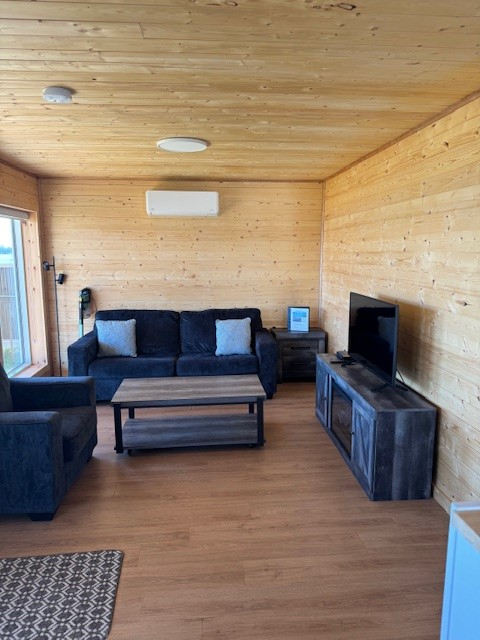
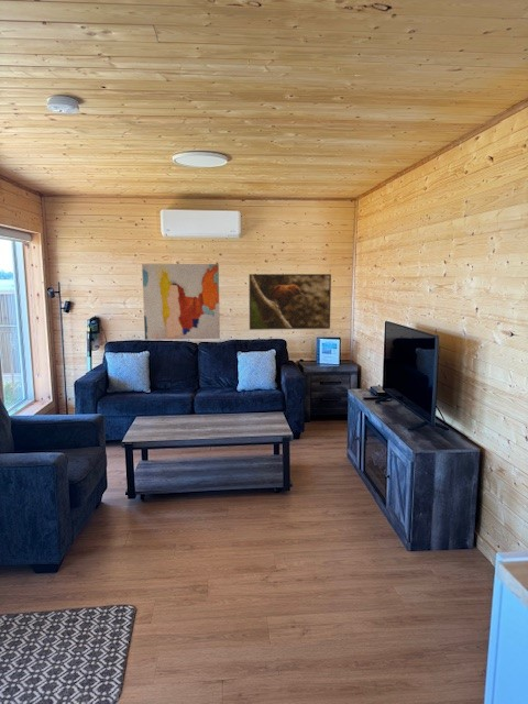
+ wall art [141,263,221,341]
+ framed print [249,273,332,331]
